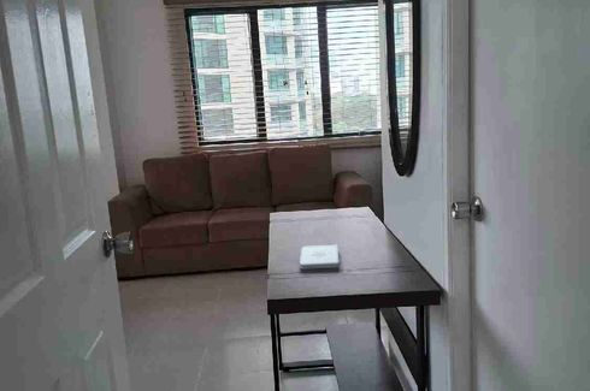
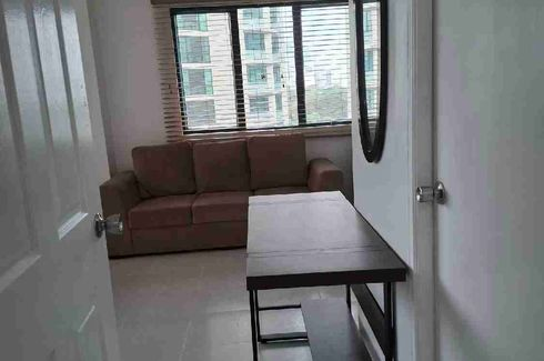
- notepad [299,244,341,271]
